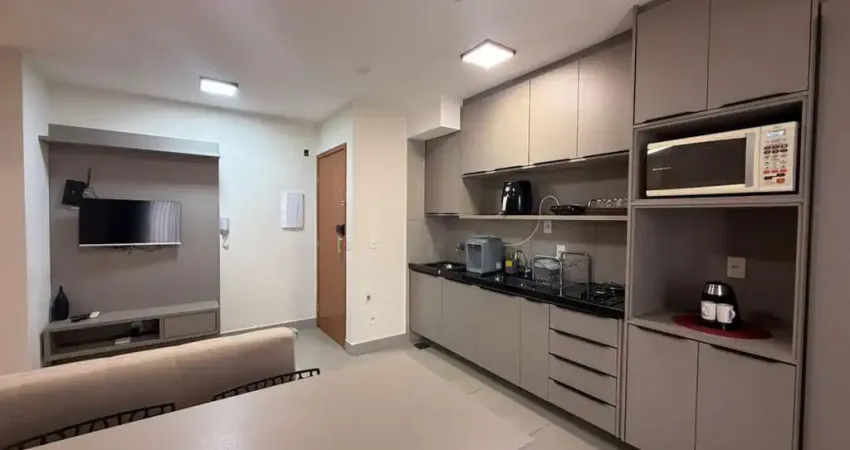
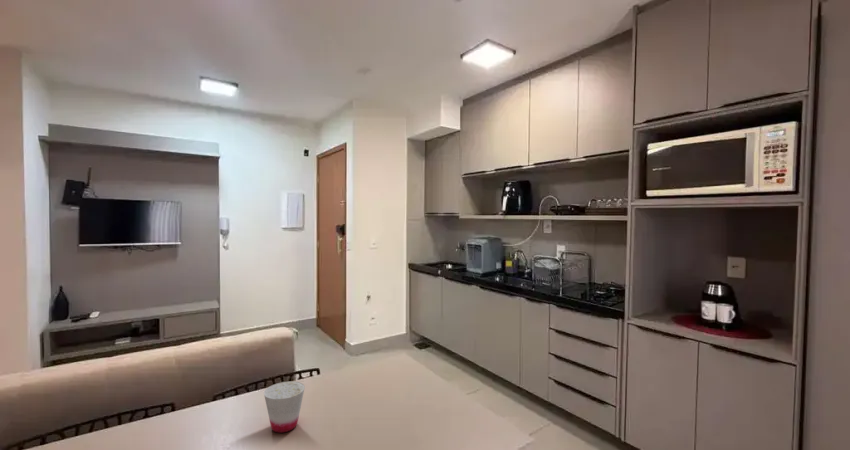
+ cup [263,380,306,434]
